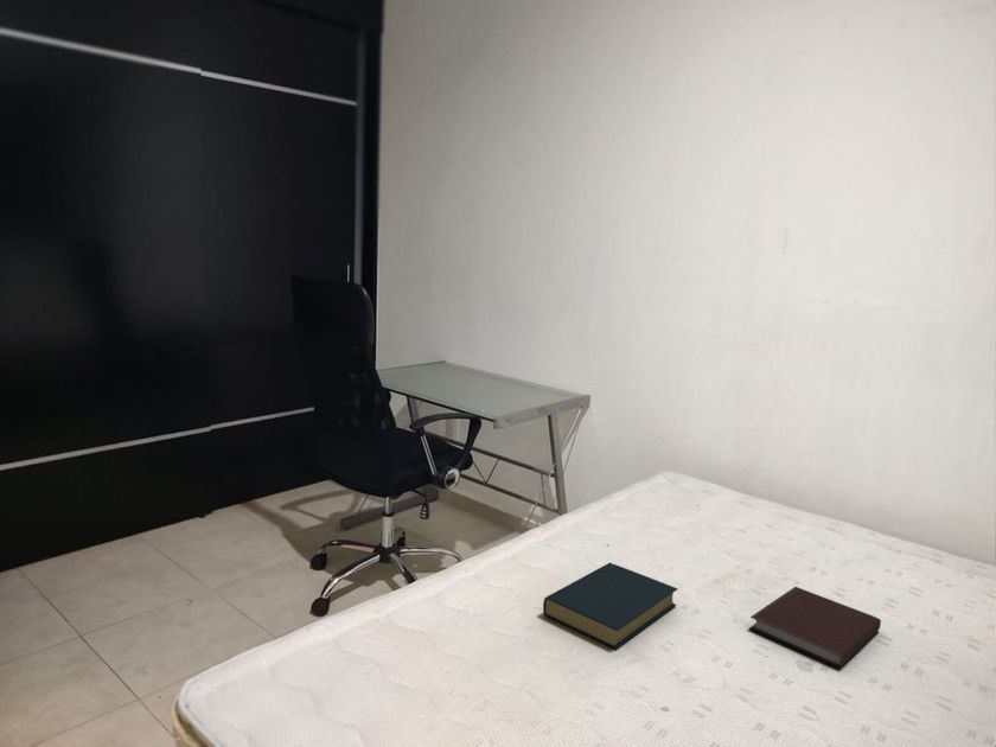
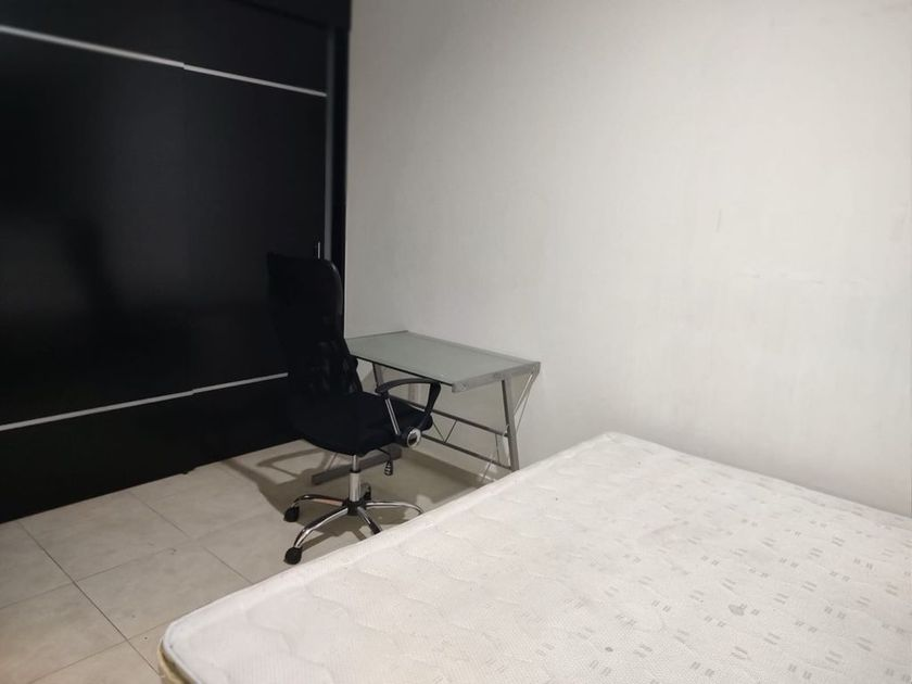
- hardback book [542,562,679,650]
- notebook [748,586,882,669]
